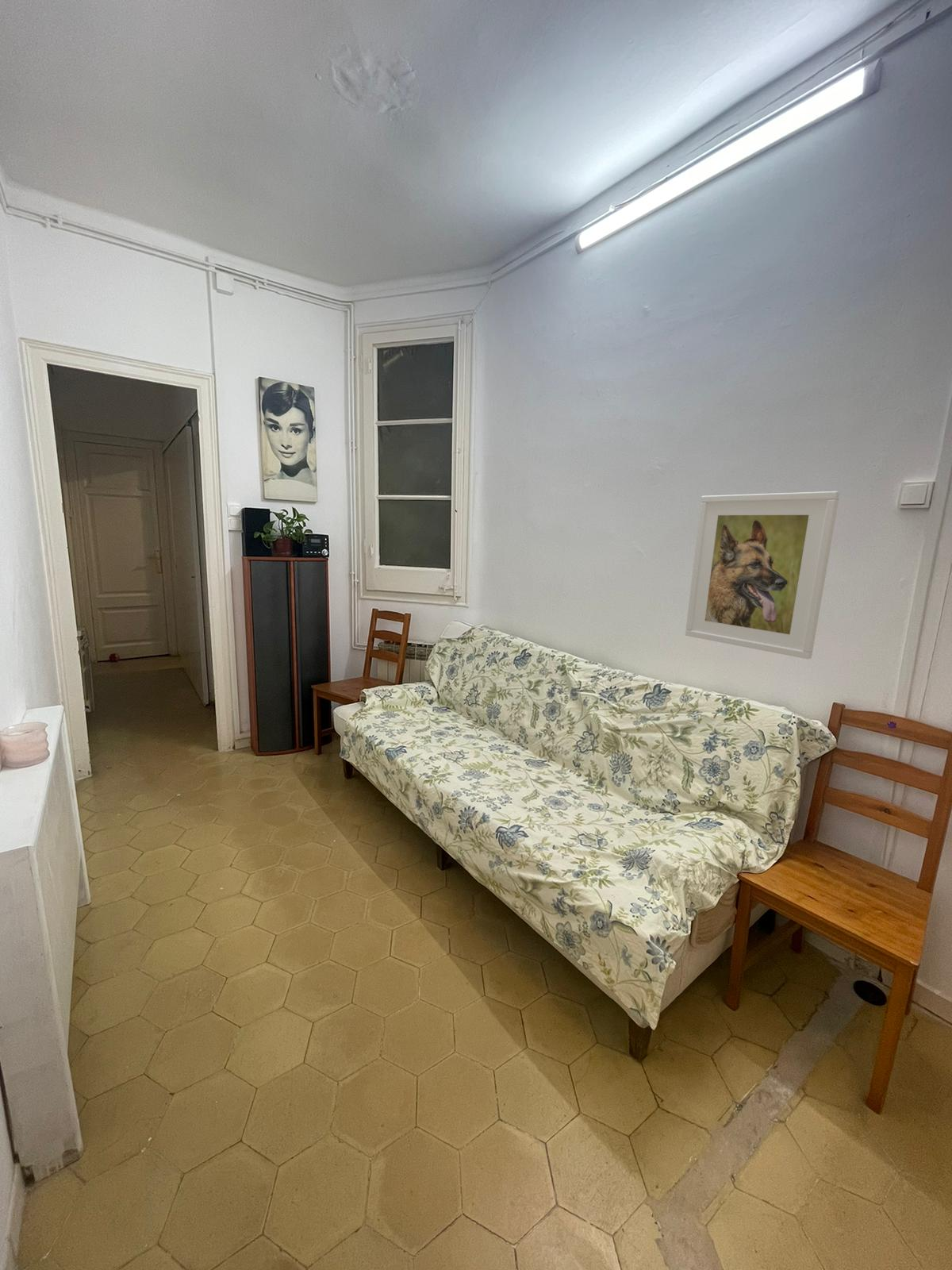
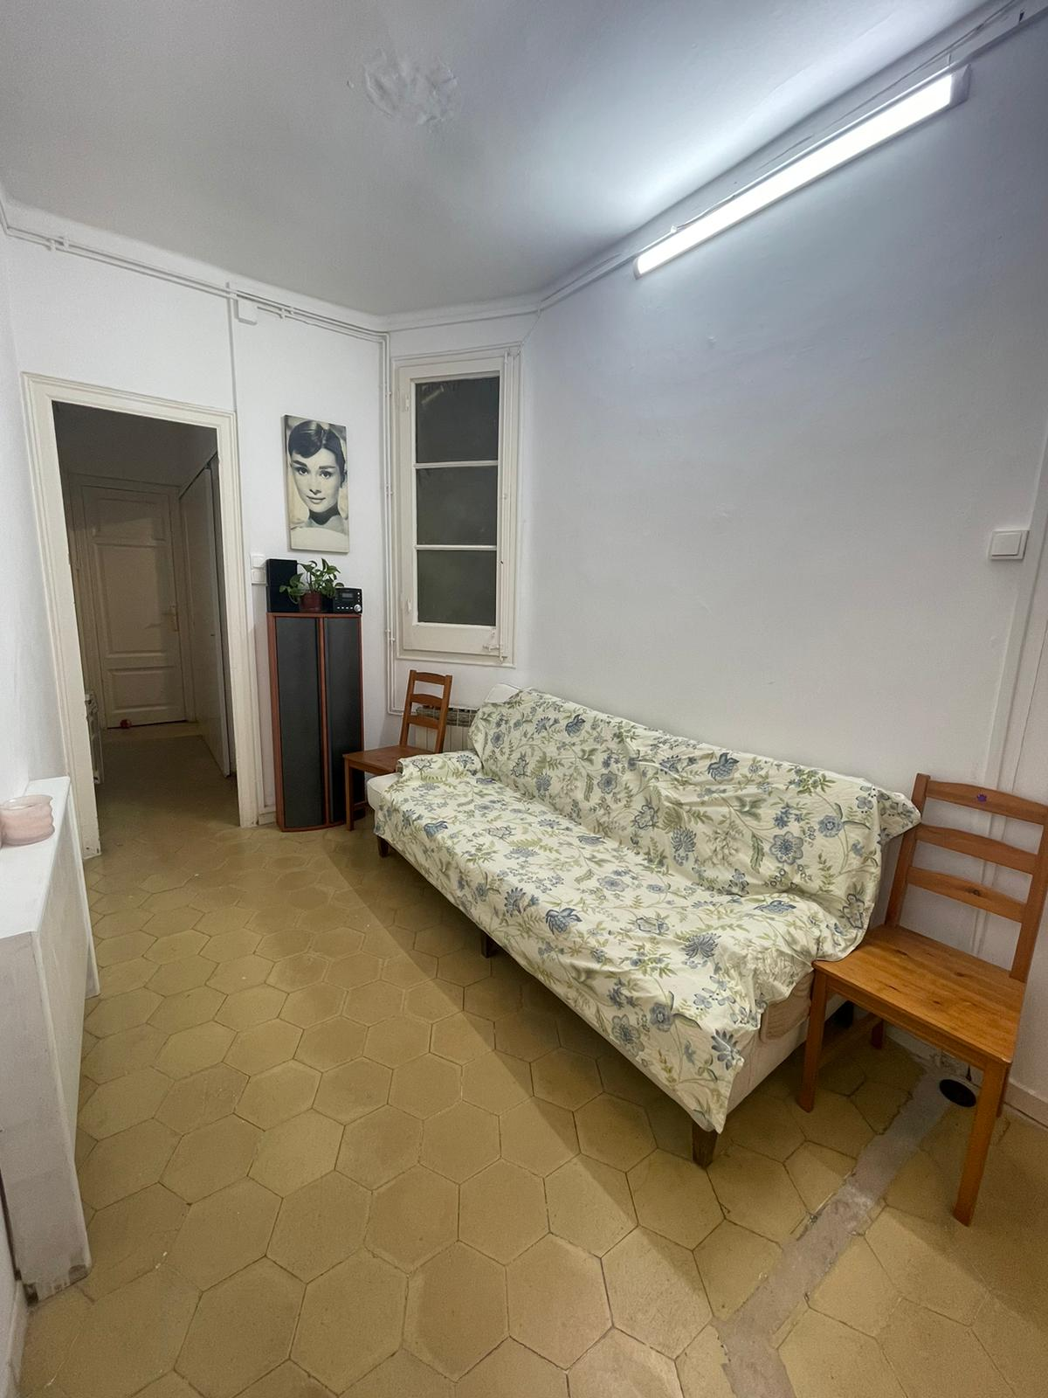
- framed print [685,491,840,660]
